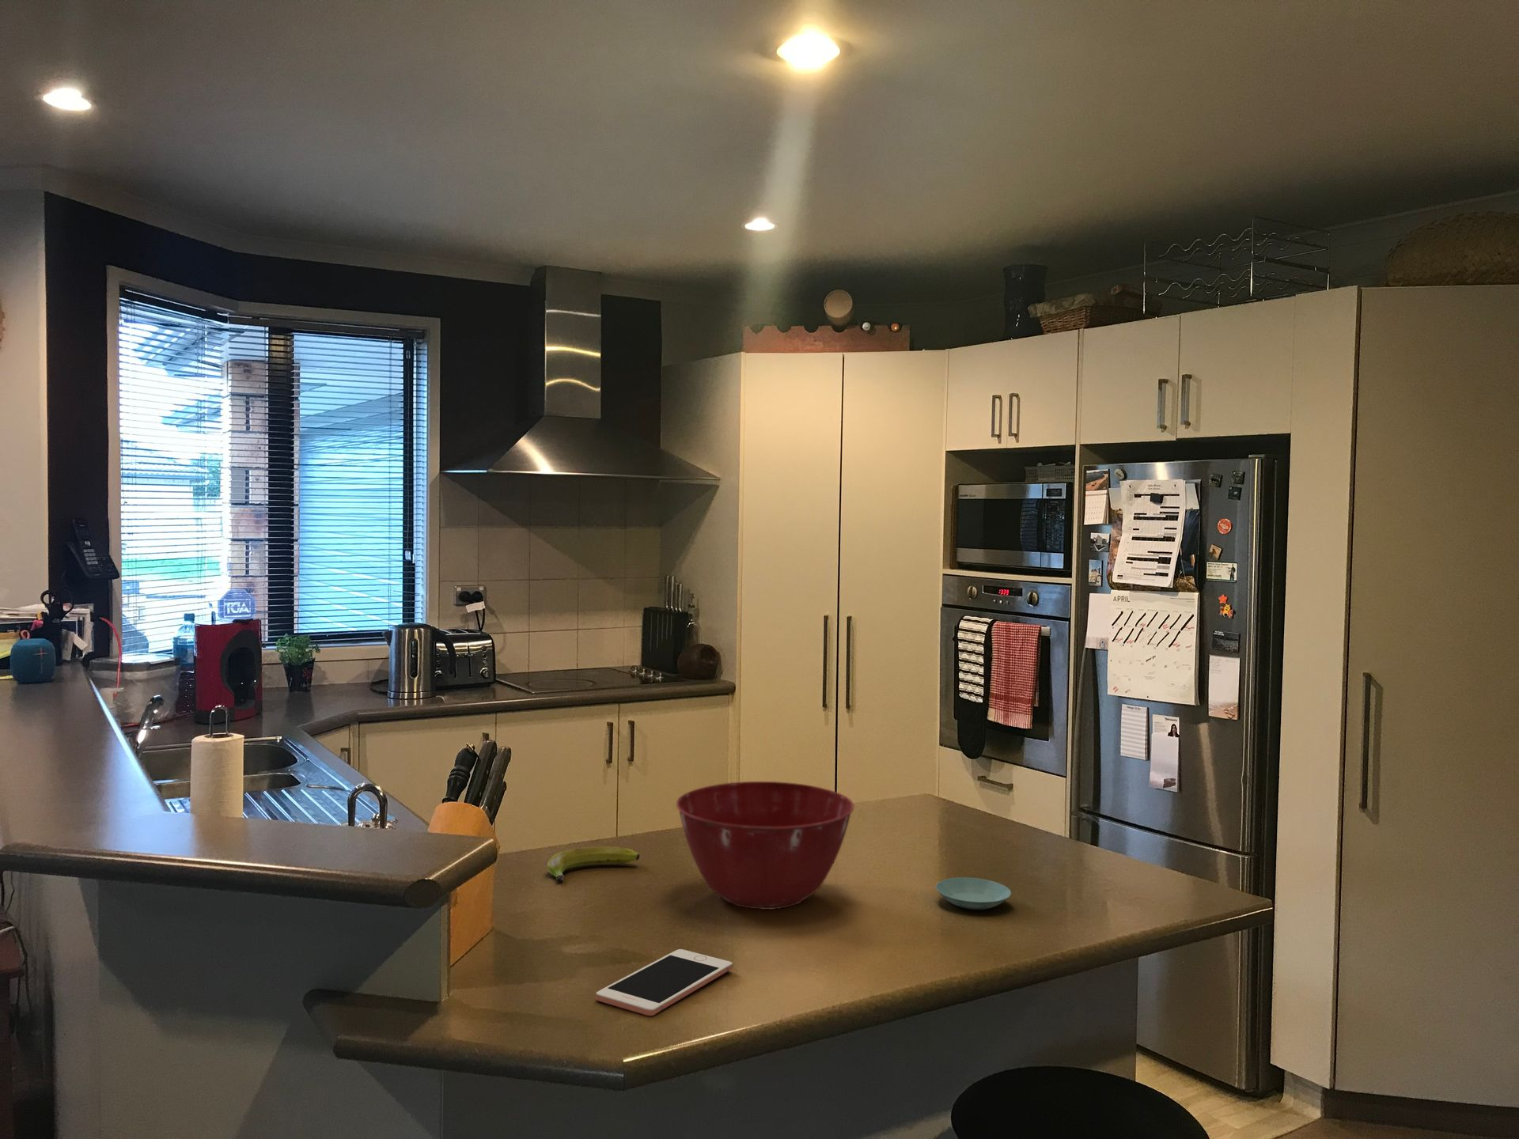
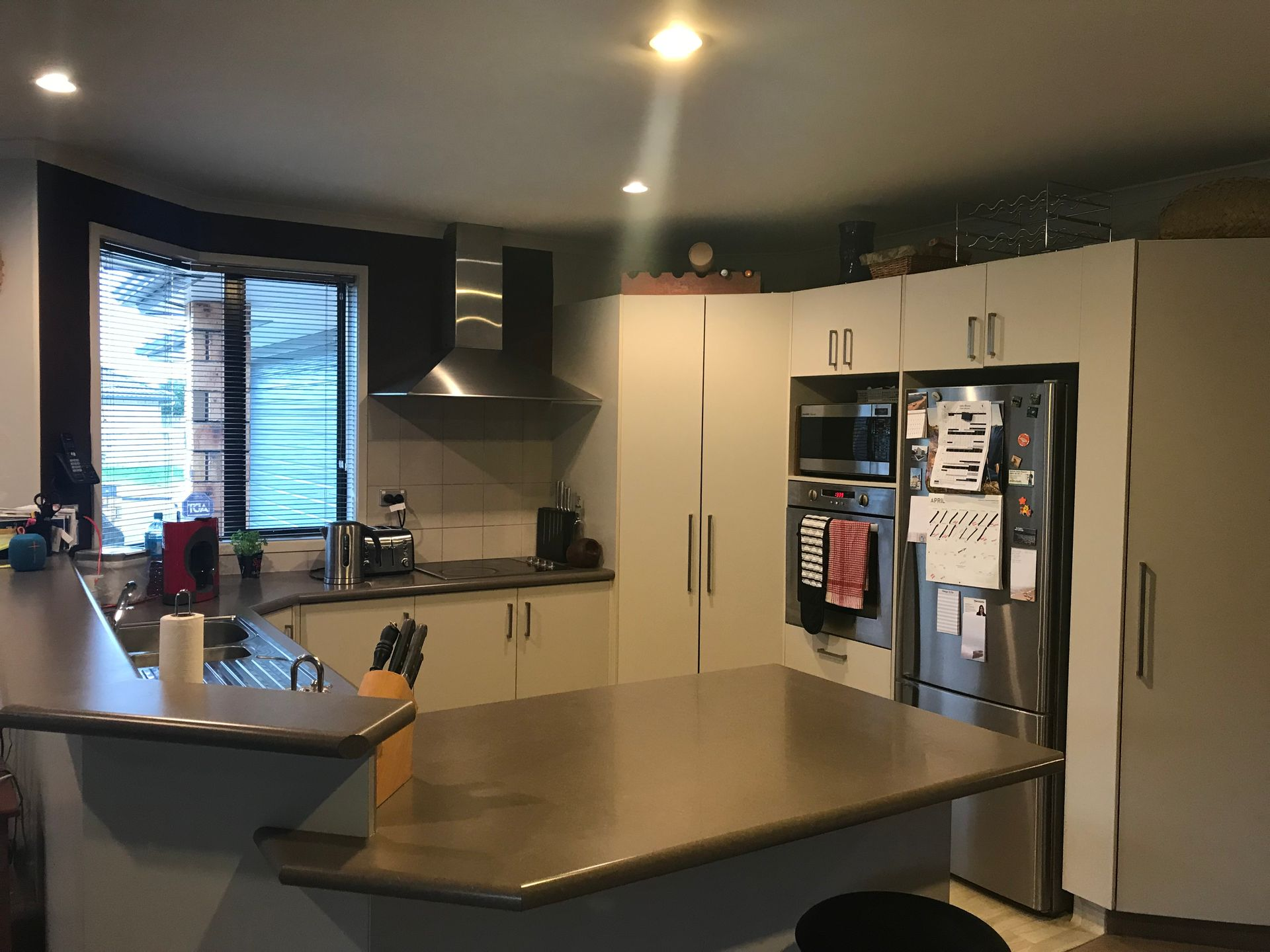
- banana [547,846,641,883]
- saucer [935,877,1012,910]
- mixing bowl [676,781,855,910]
- cell phone [596,949,733,1017]
